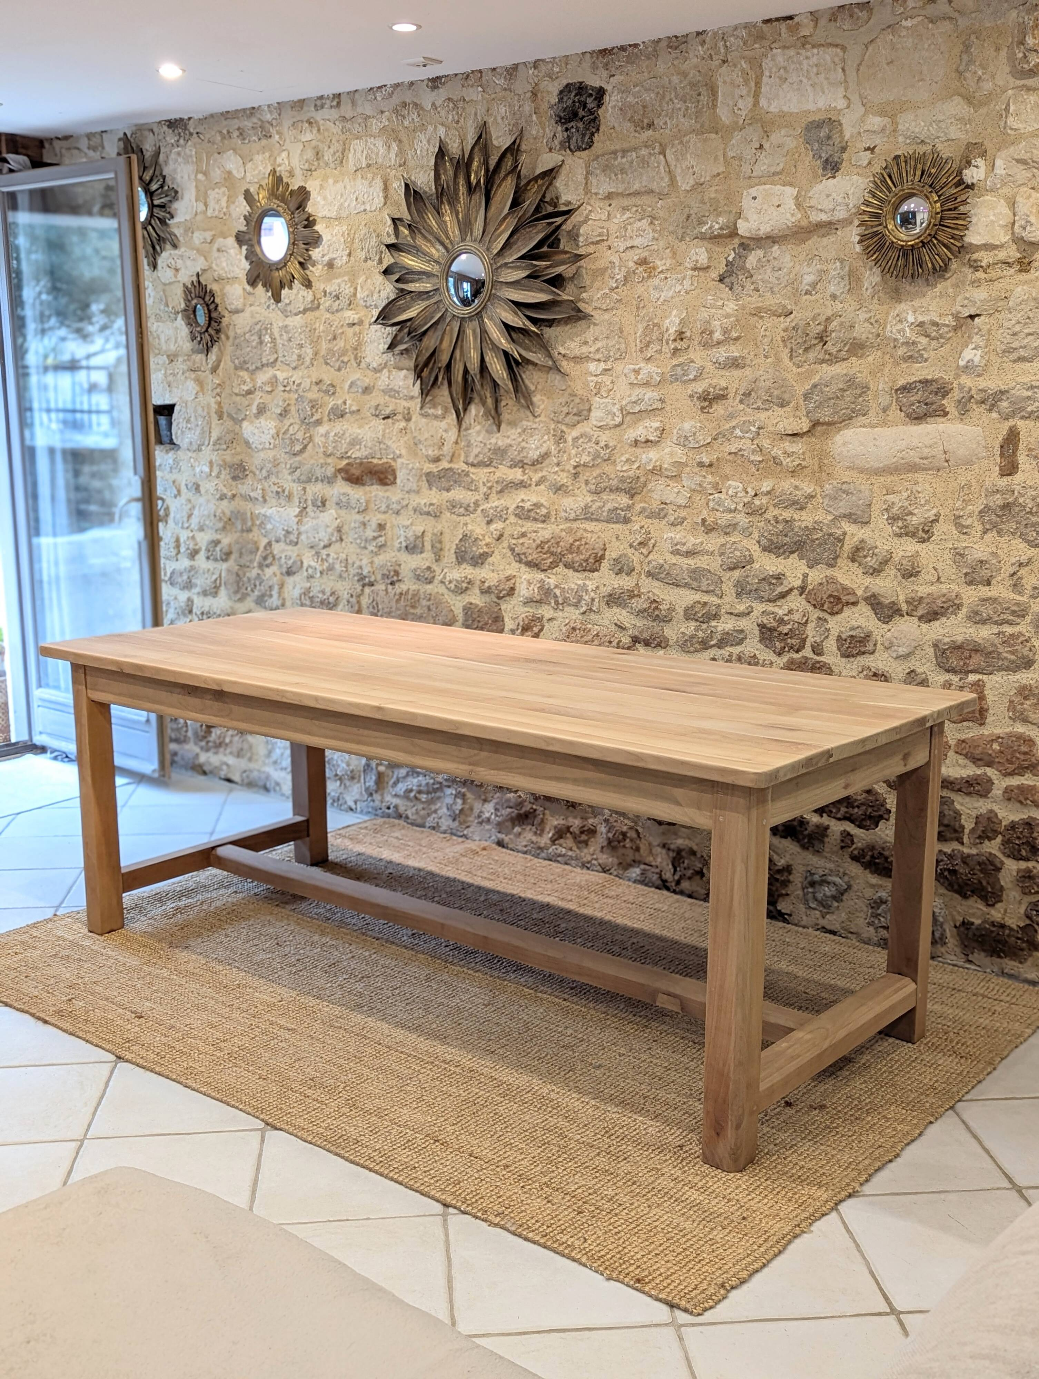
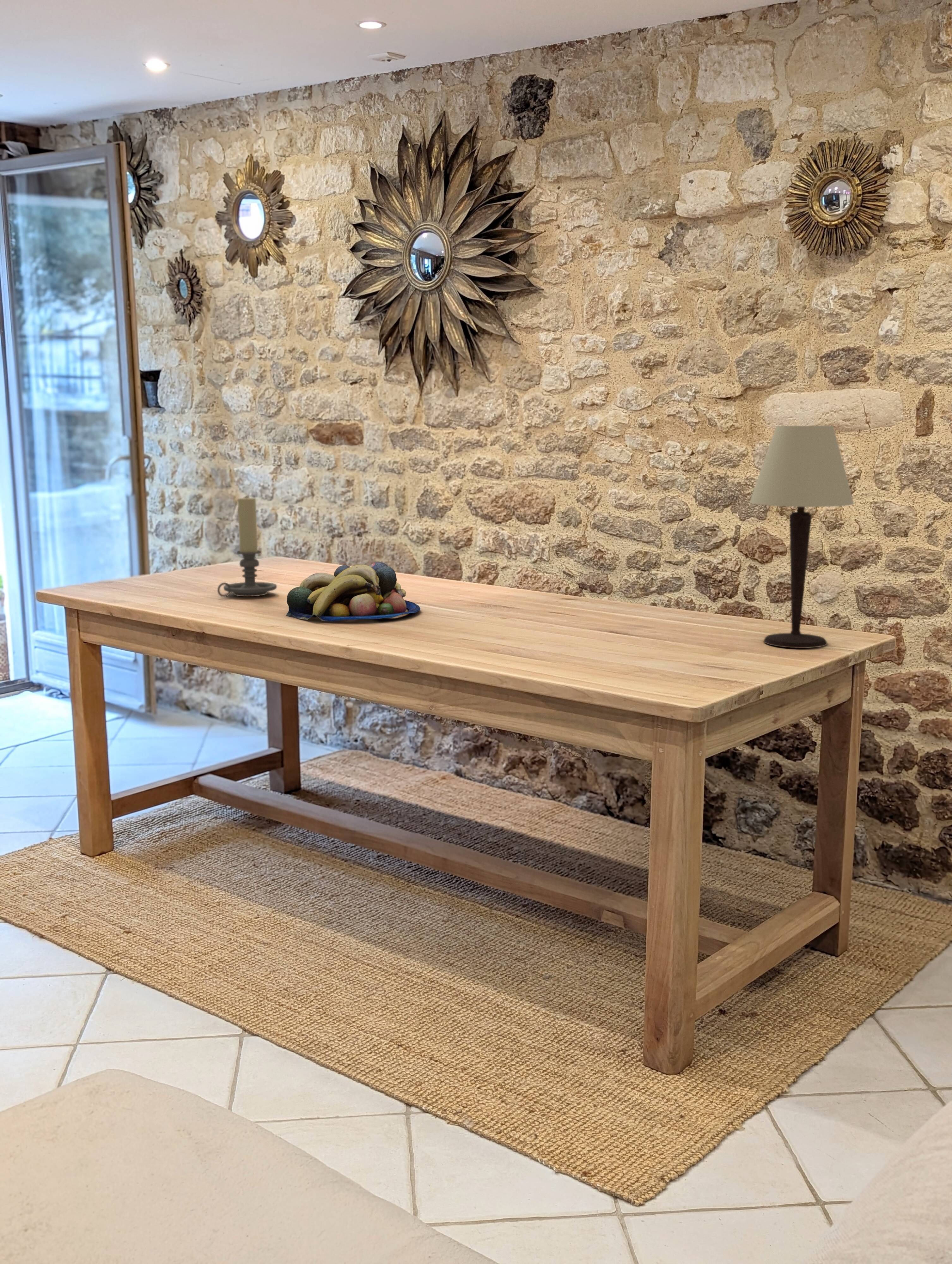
+ fruit bowl [286,562,421,622]
+ table lamp [749,425,854,648]
+ candle holder [217,496,277,597]
